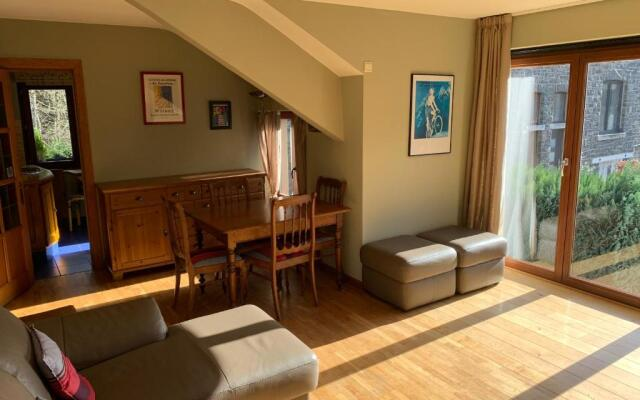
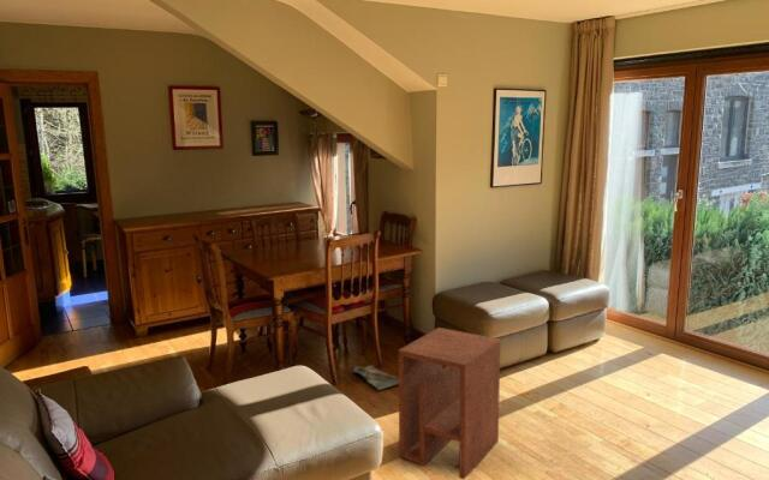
+ side table [398,326,501,480]
+ bag [348,365,399,391]
